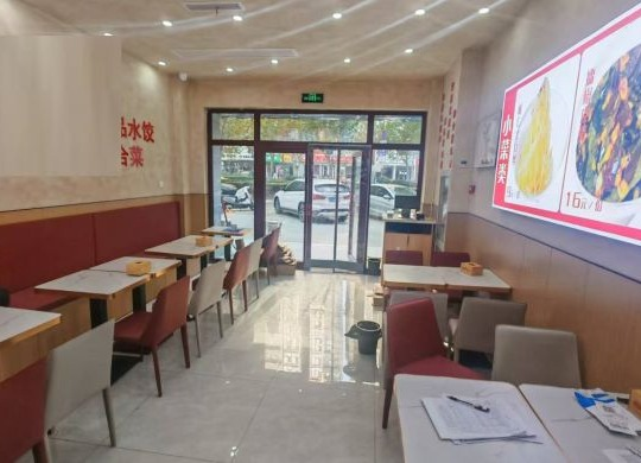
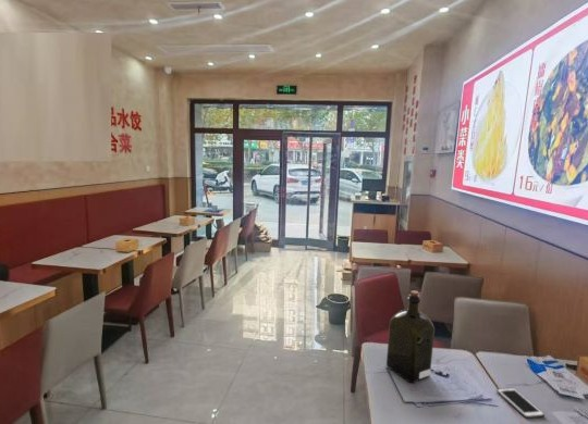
+ cell phone [495,387,546,420]
+ liquor [385,289,436,384]
